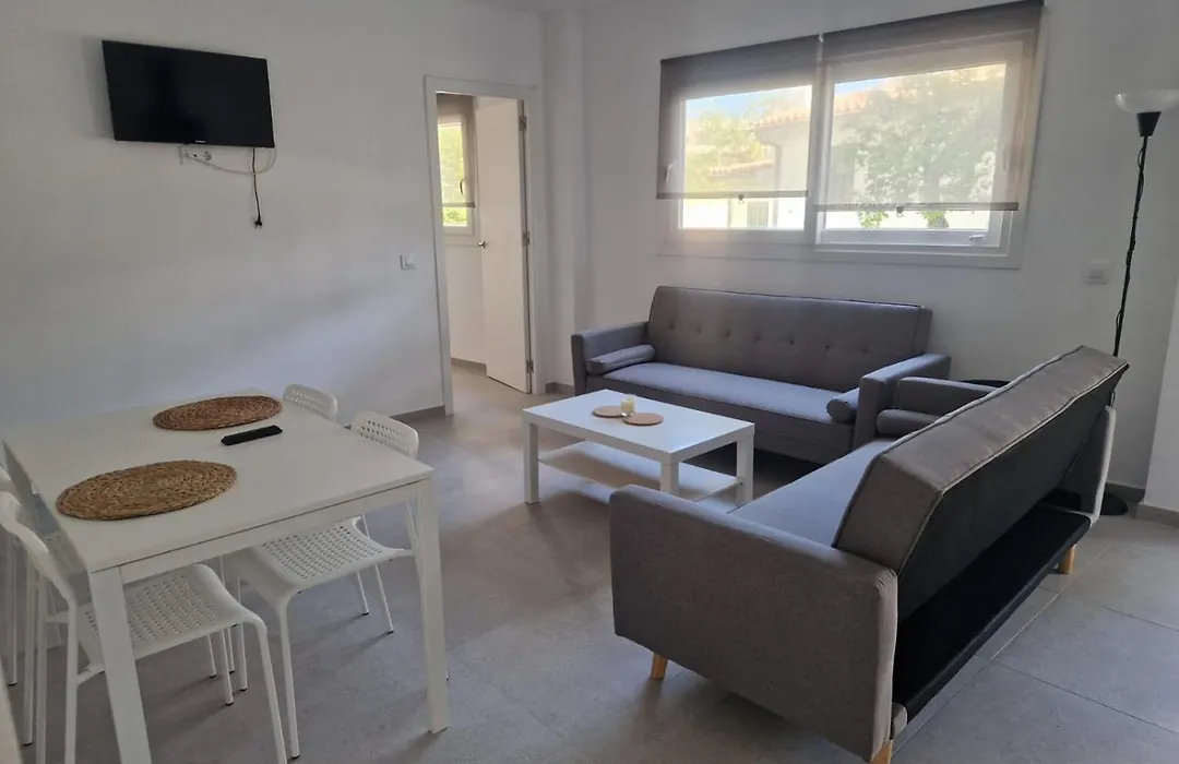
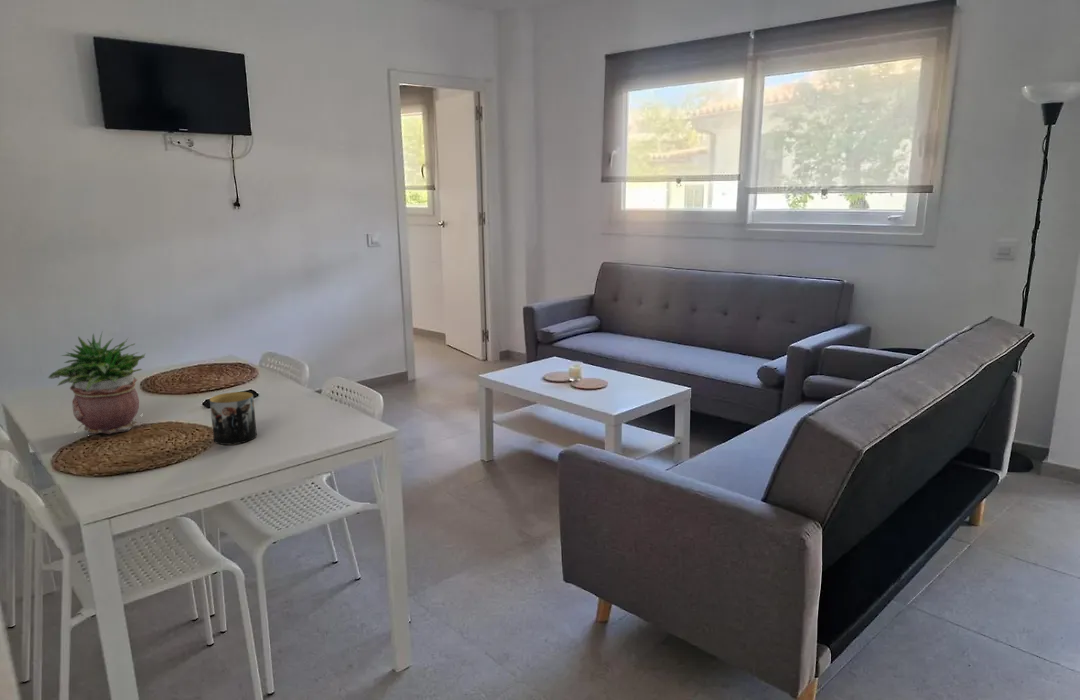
+ potted plant [46,329,146,435]
+ mug [209,391,258,446]
